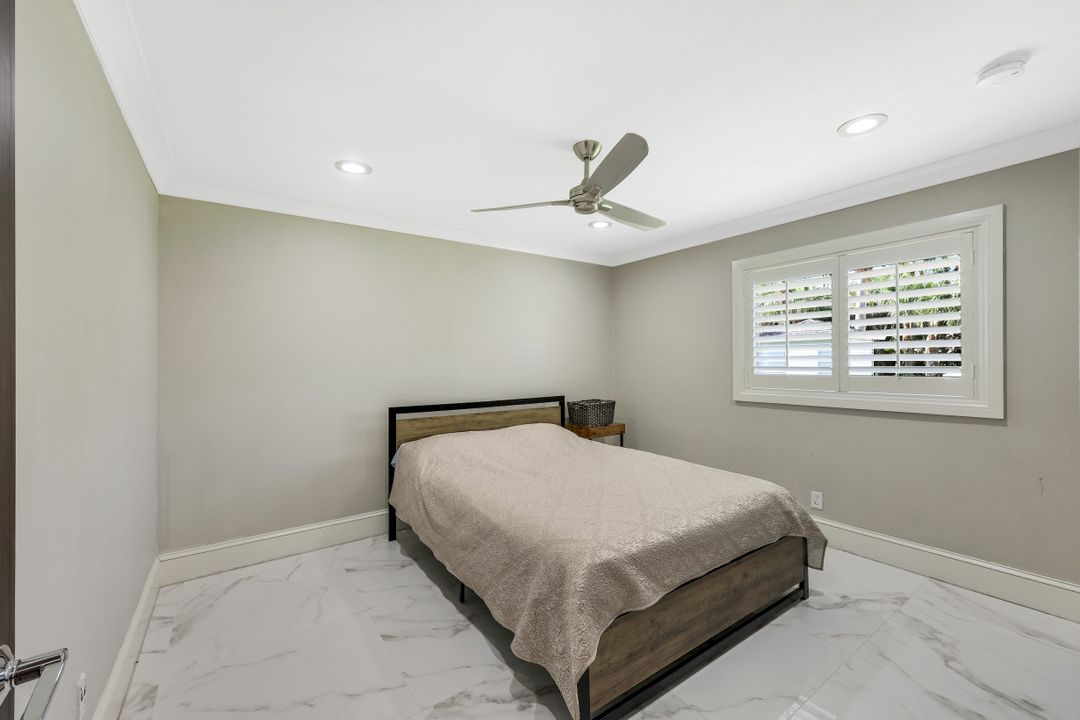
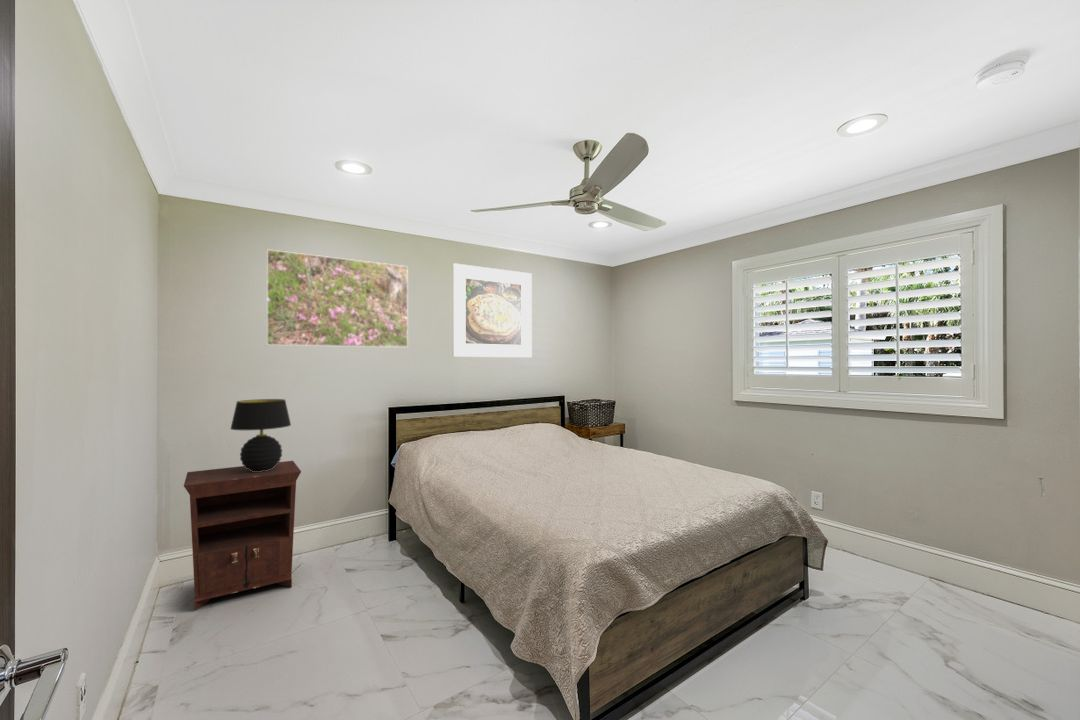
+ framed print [265,248,409,349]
+ nightstand [183,460,302,611]
+ table lamp [229,398,292,472]
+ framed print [451,262,533,358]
